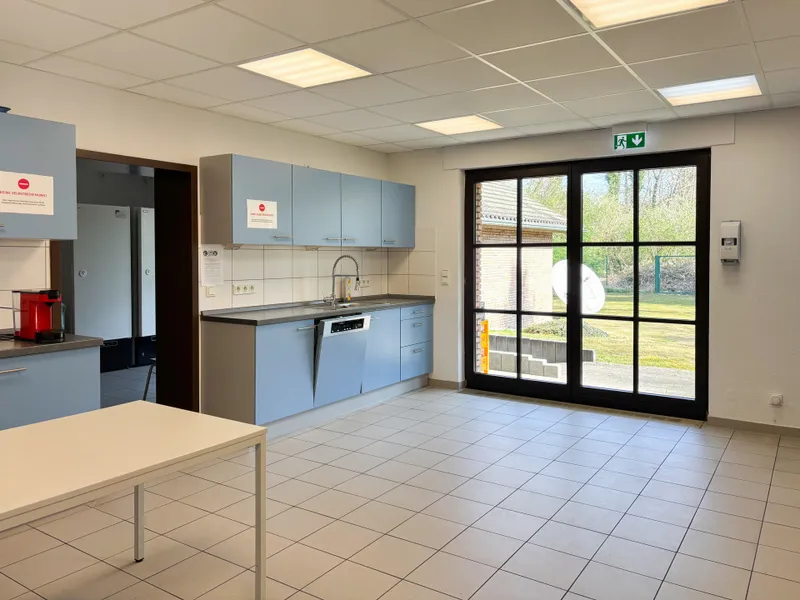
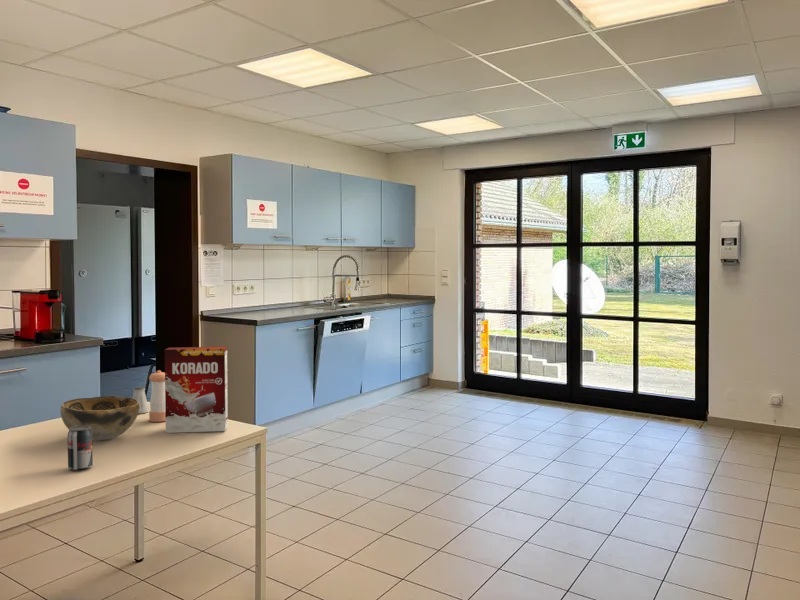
+ beverage can [67,426,94,471]
+ cereal box [164,346,229,434]
+ saltshaker [132,386,150,415]
+ decorative bowl [59,395,140,442]
+ pepper shaker [148,369,166,423]
